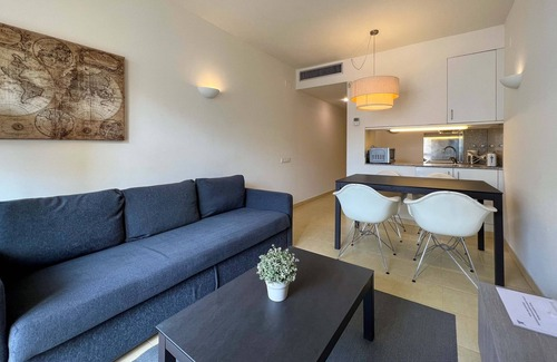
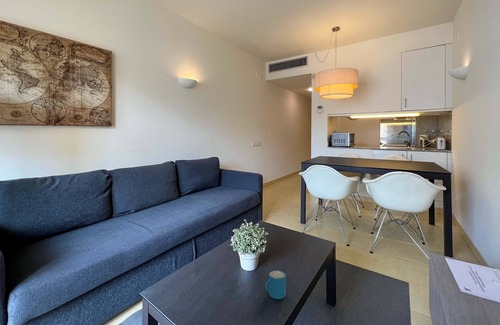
+ mug [264,269,287,300]
